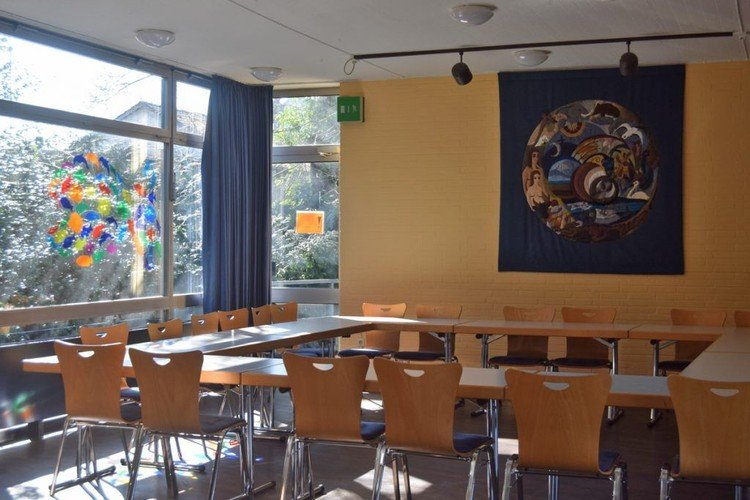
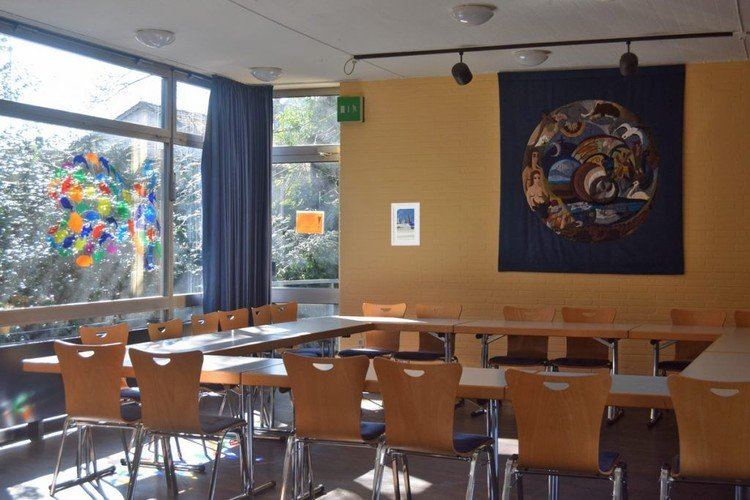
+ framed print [390,202,421,246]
